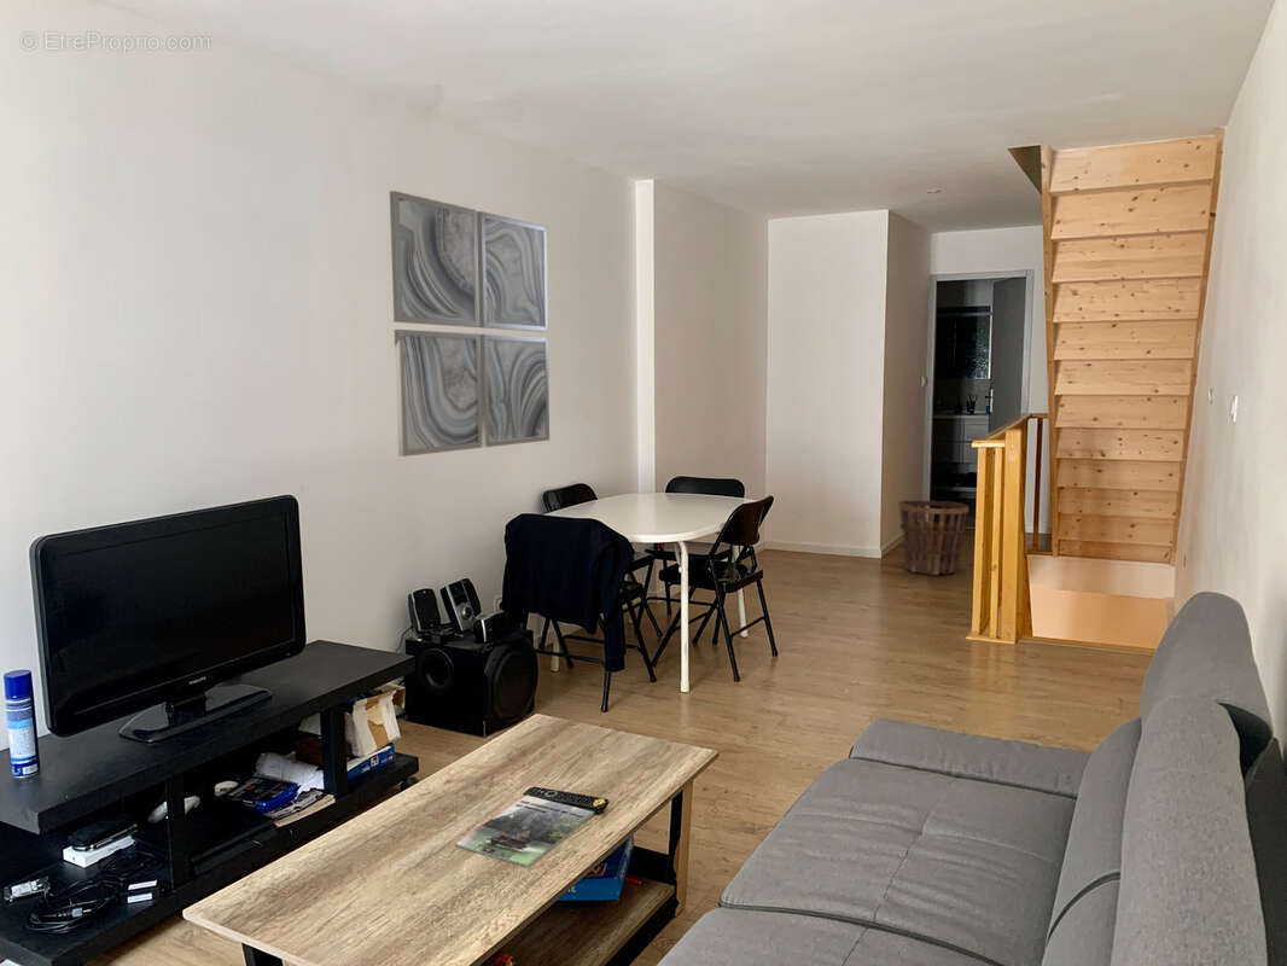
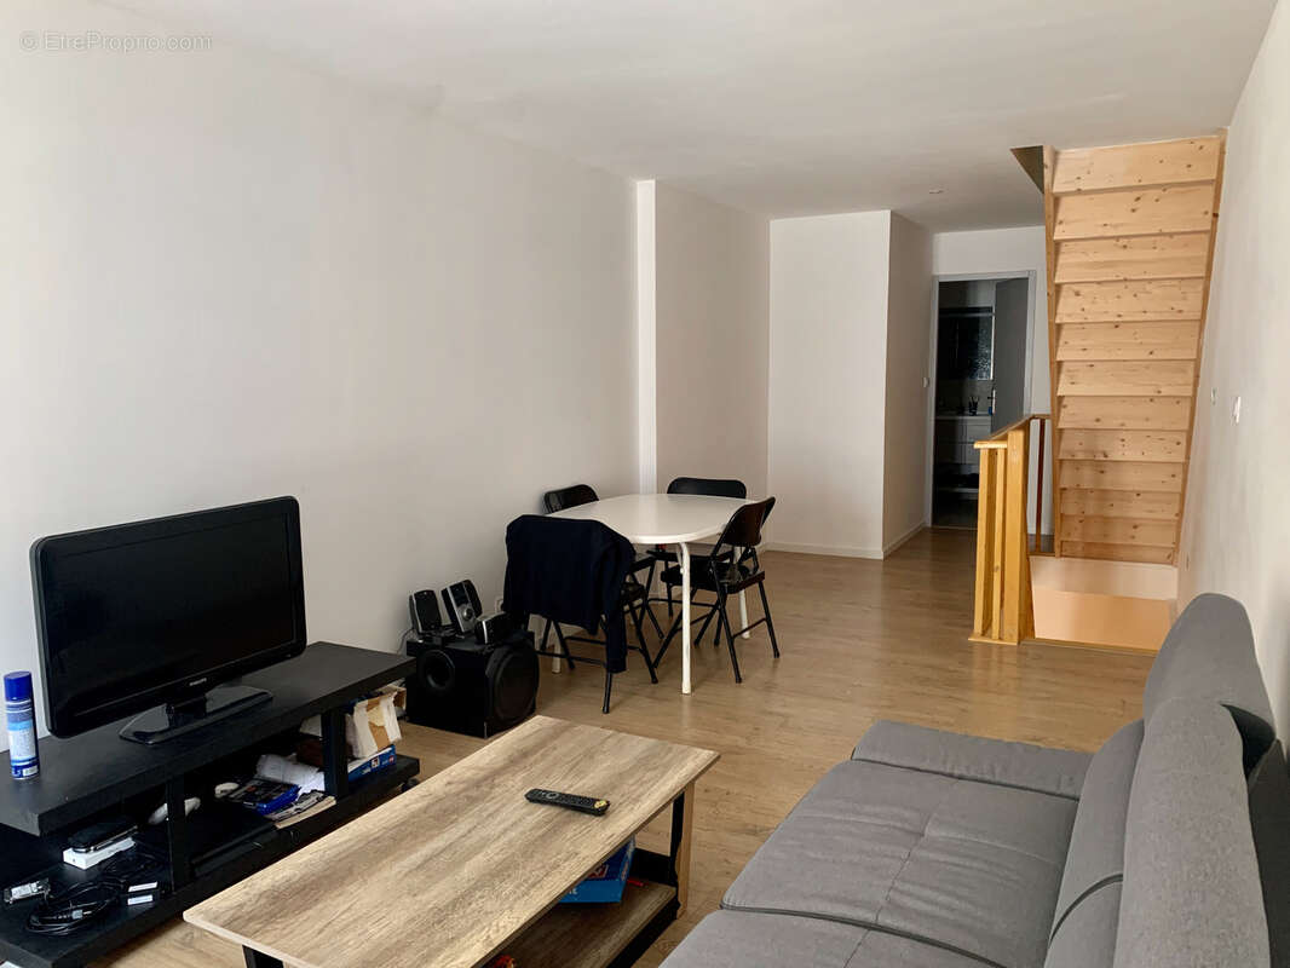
- basket [897,499,969,576]
- wall art [389,190,551,458]
- magazine [454,795,595,868]
